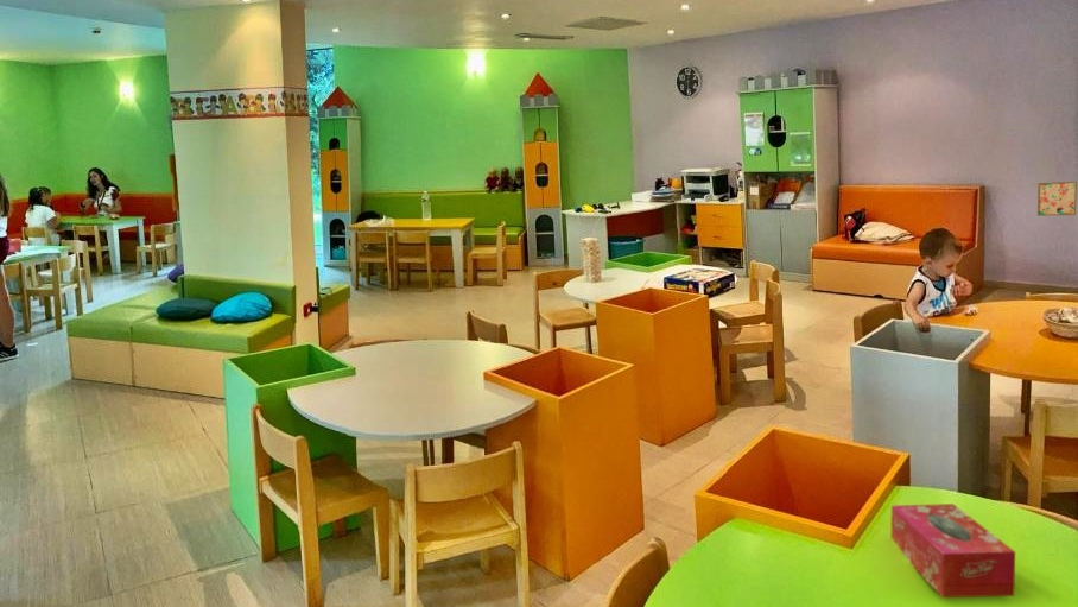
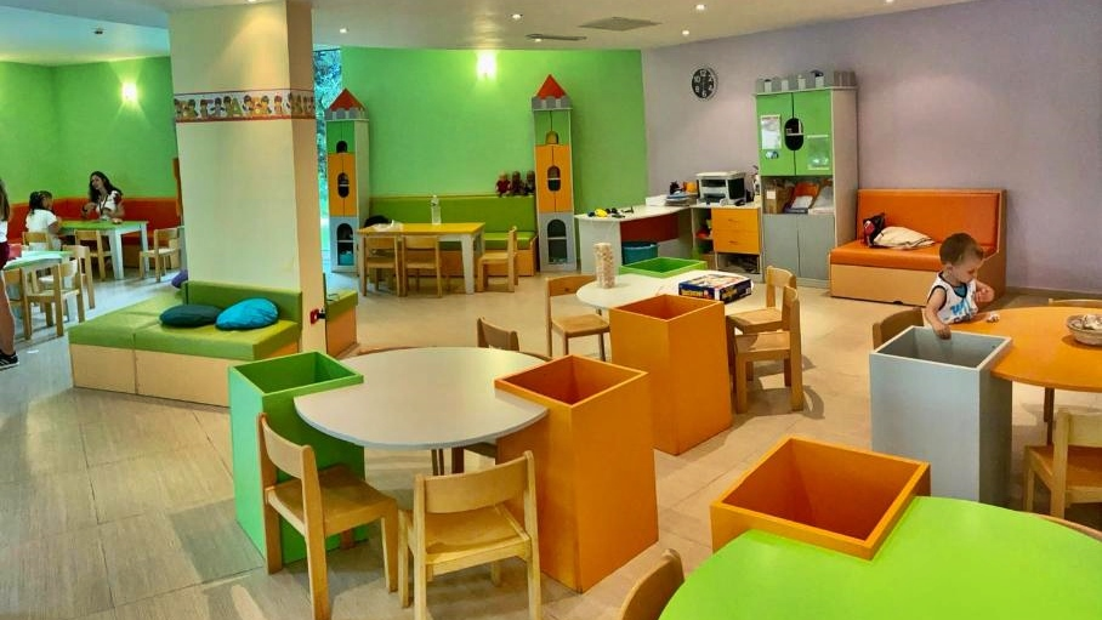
- tissue box [890,502,1016,599]
- wall art [1036,181,1078,217]
